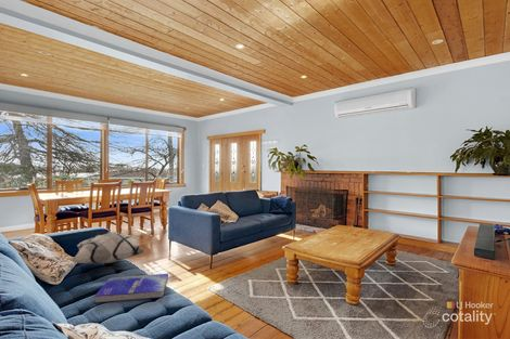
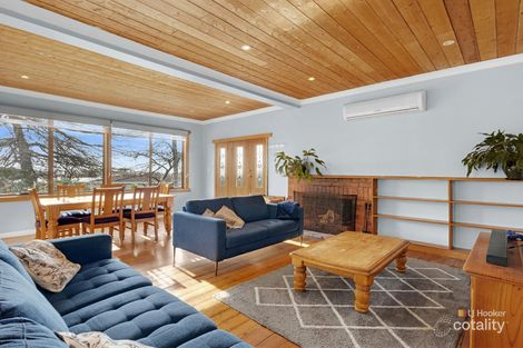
- decorative pillow [71,231,146,264]
- book [93,273,169,304]
